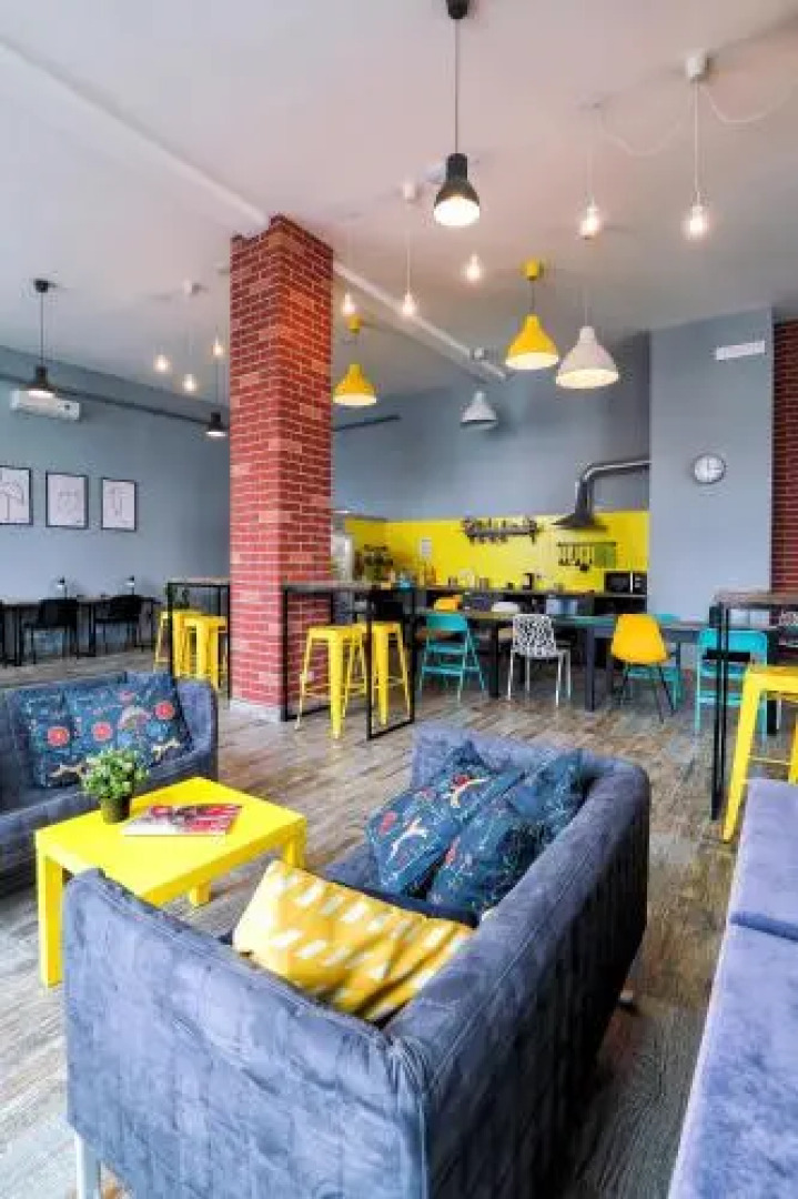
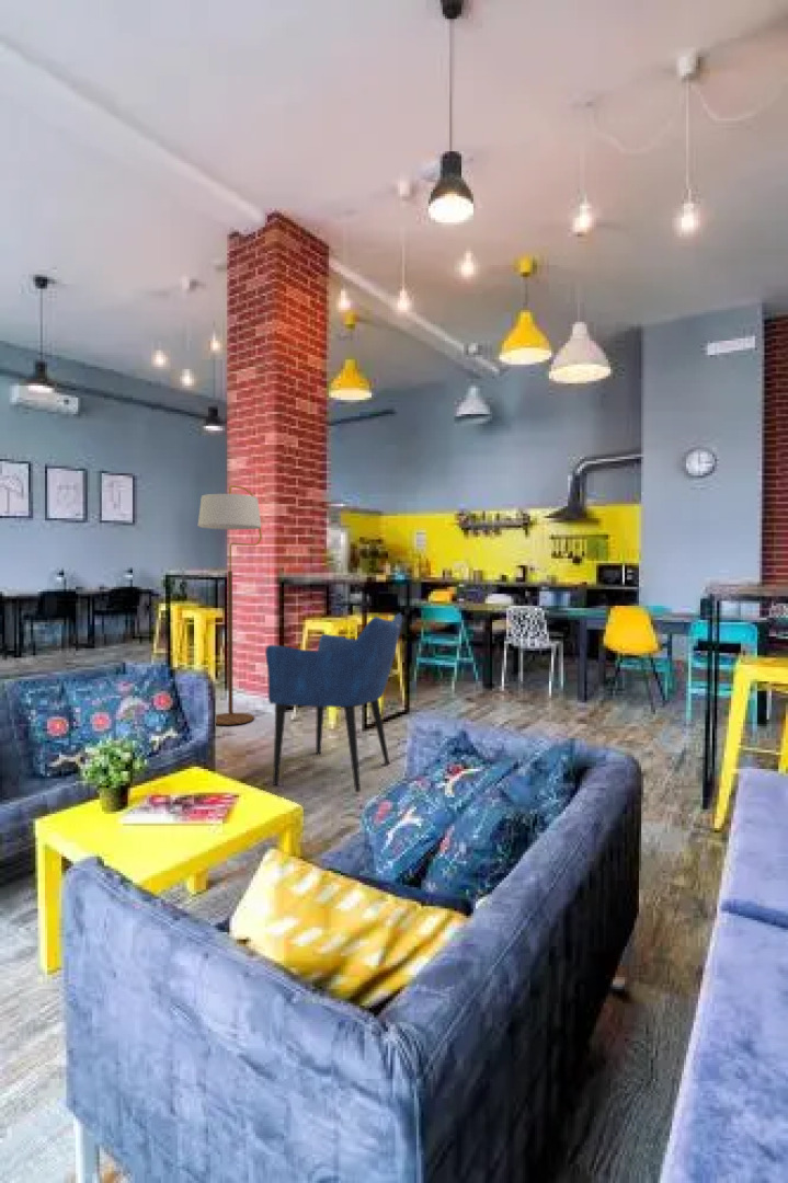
+ armchair [264,611,403,793]
+ floor lamp [197,484,263,726]
